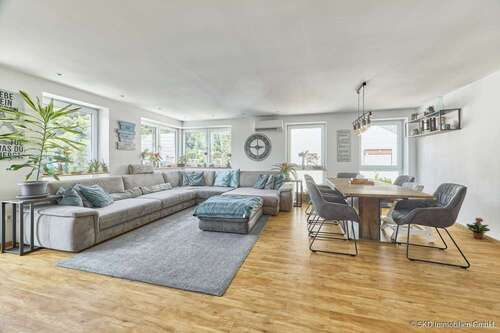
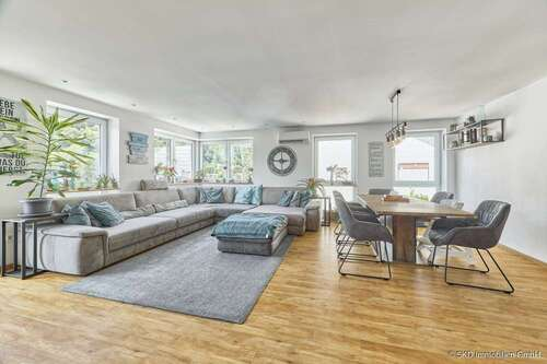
- potted plant [466,217,491,240]
